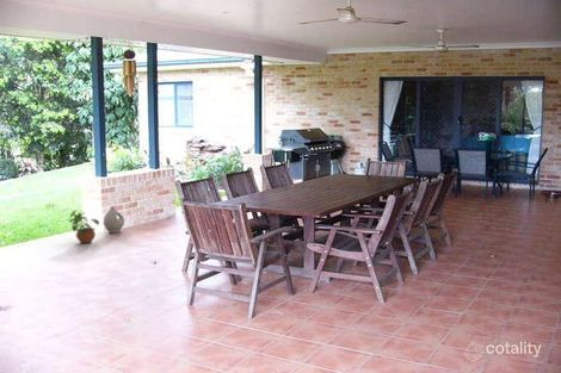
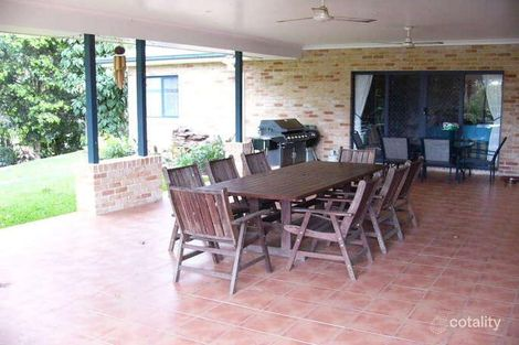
- potted plant [68,209,100,244]
- vase [103,205,125,234]
